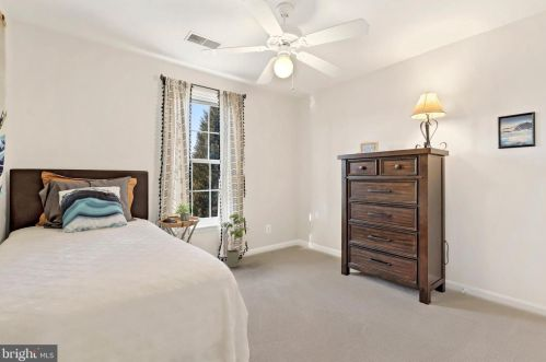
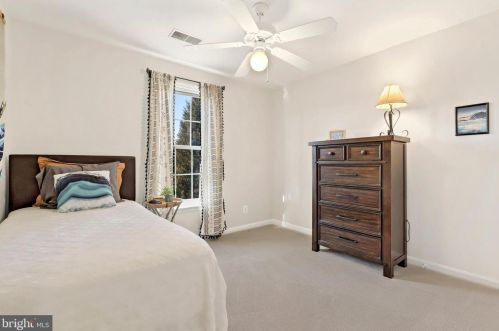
- house plant [221,213,249,269]
